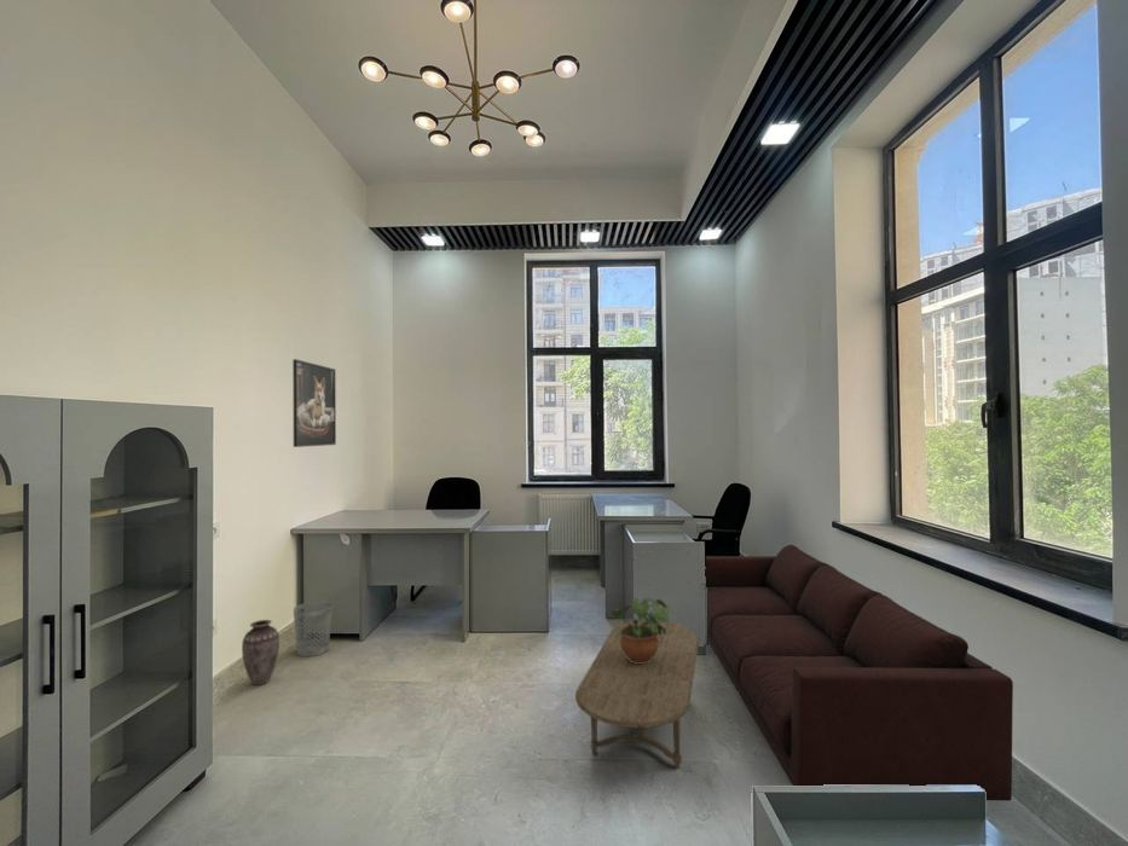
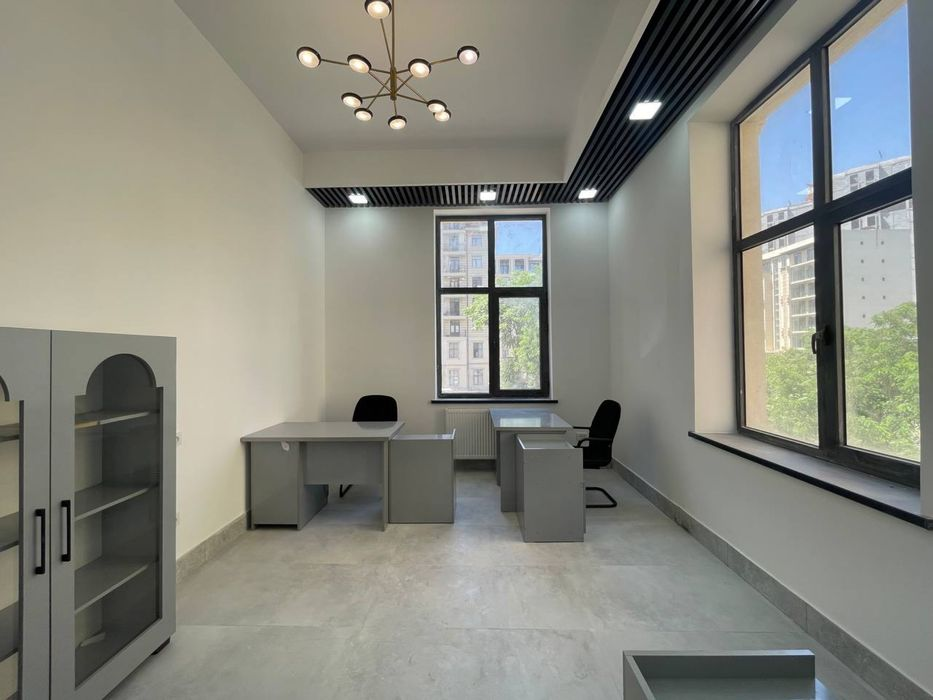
- wastebasket [293,599,334,657]
- coffee table [574,619,700,770]
- vase [241,619,280,686]
- sofa [705,544,1014,801]
- potted plant [611,595,675,664]
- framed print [291,358,337,448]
